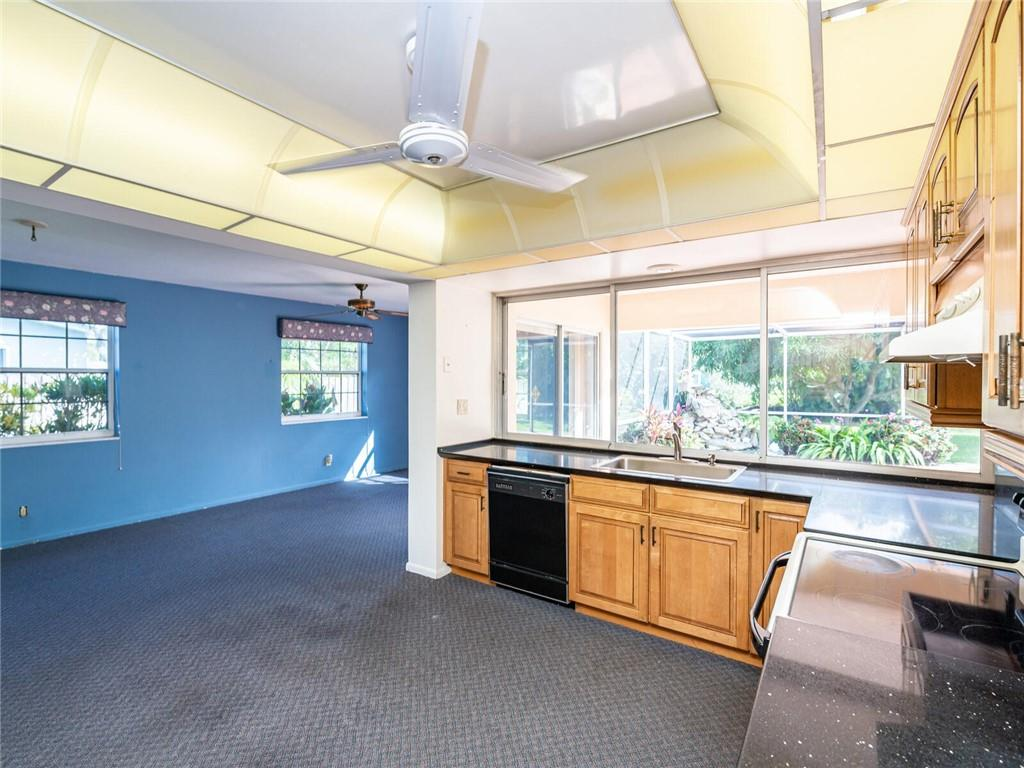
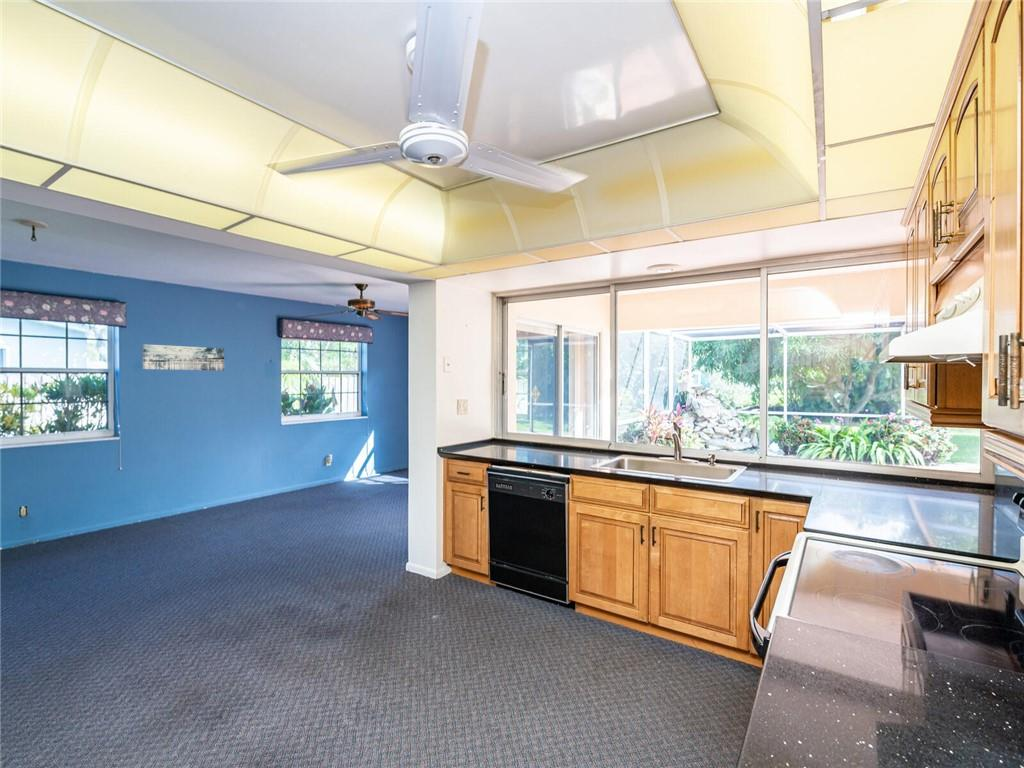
+ wall art [142,343,225,372]
